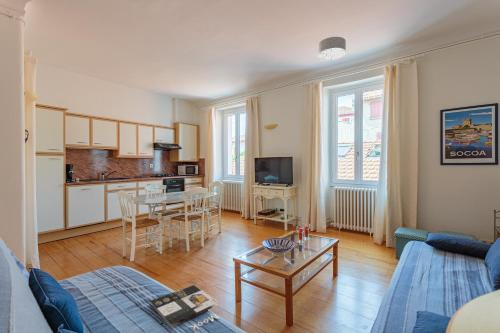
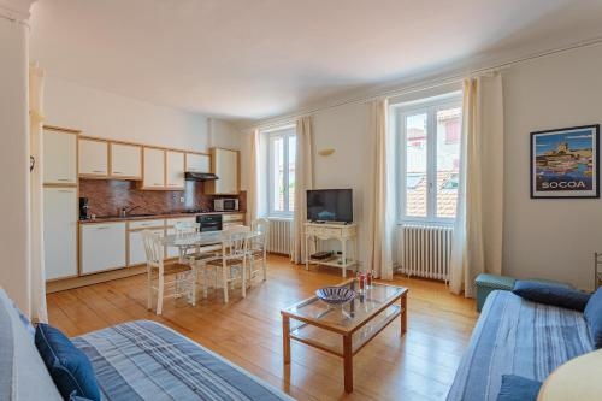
- ceiling light [317,36,347,61]
- magazine [149,284,220,331]
